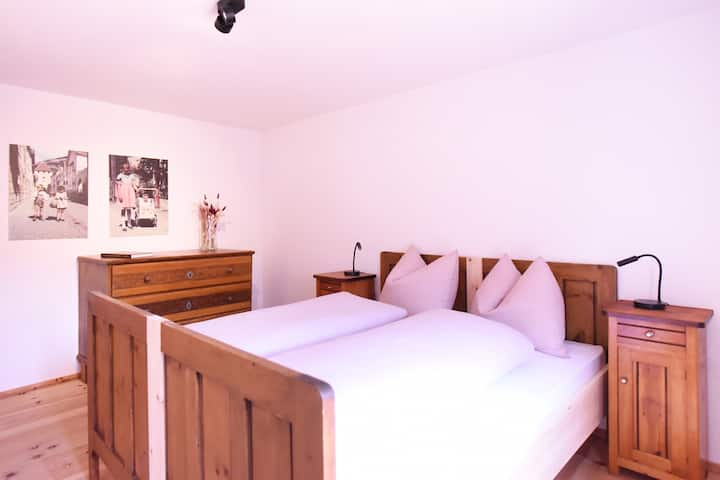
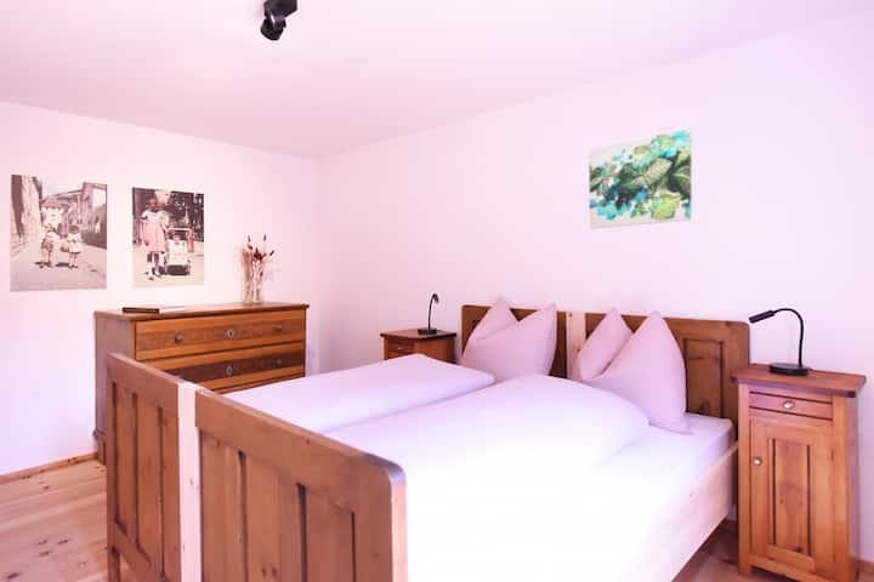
+ wall art [588,127,693,230]
